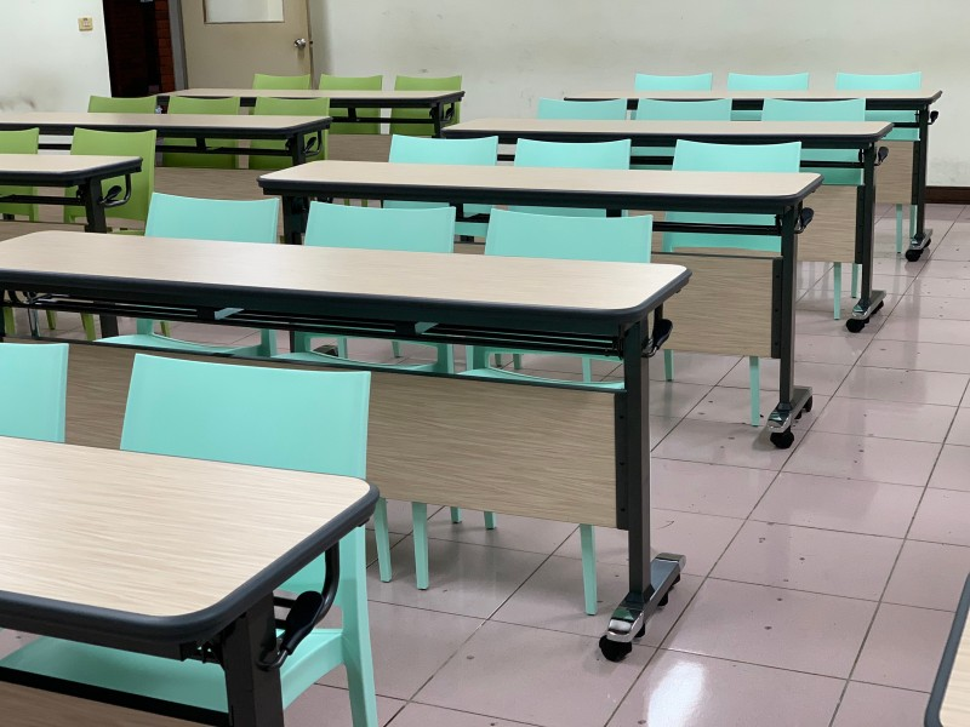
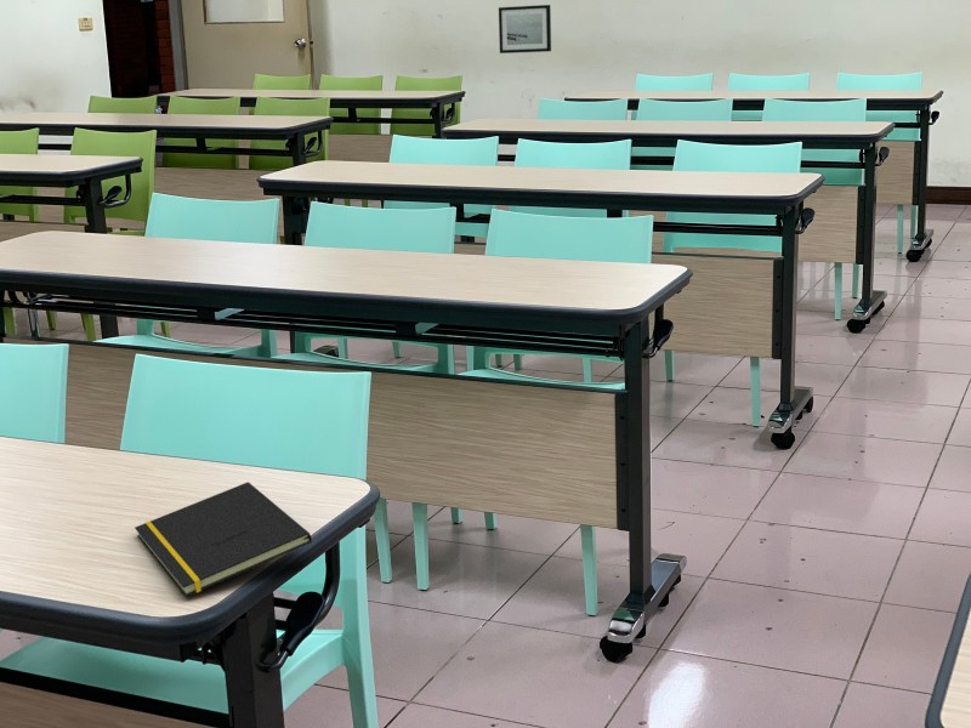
+ wall art [498,4,552,55]
+ notepad [134,480,313,598]
